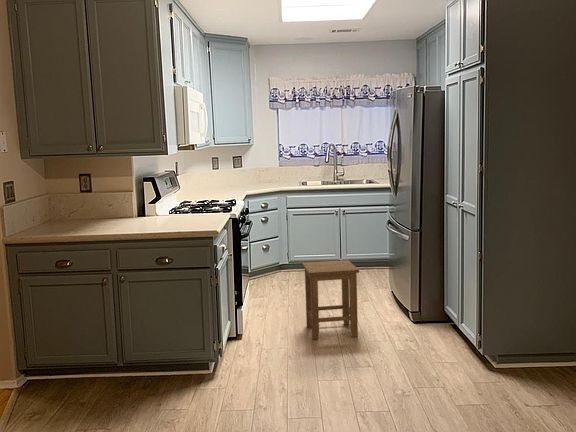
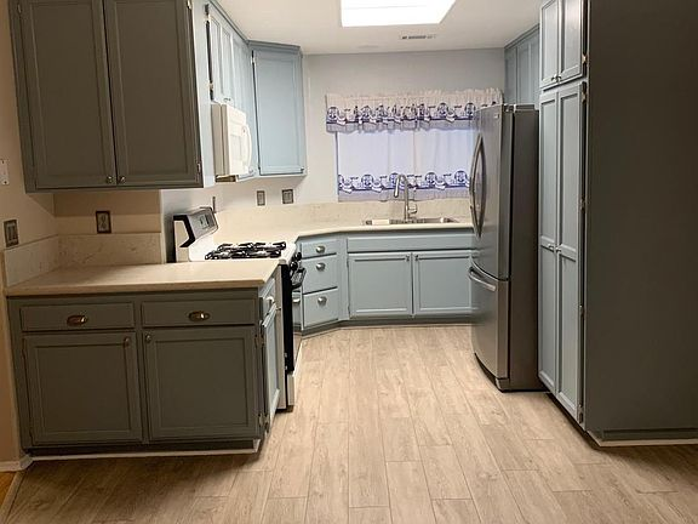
- stool [301,259,360,341]
